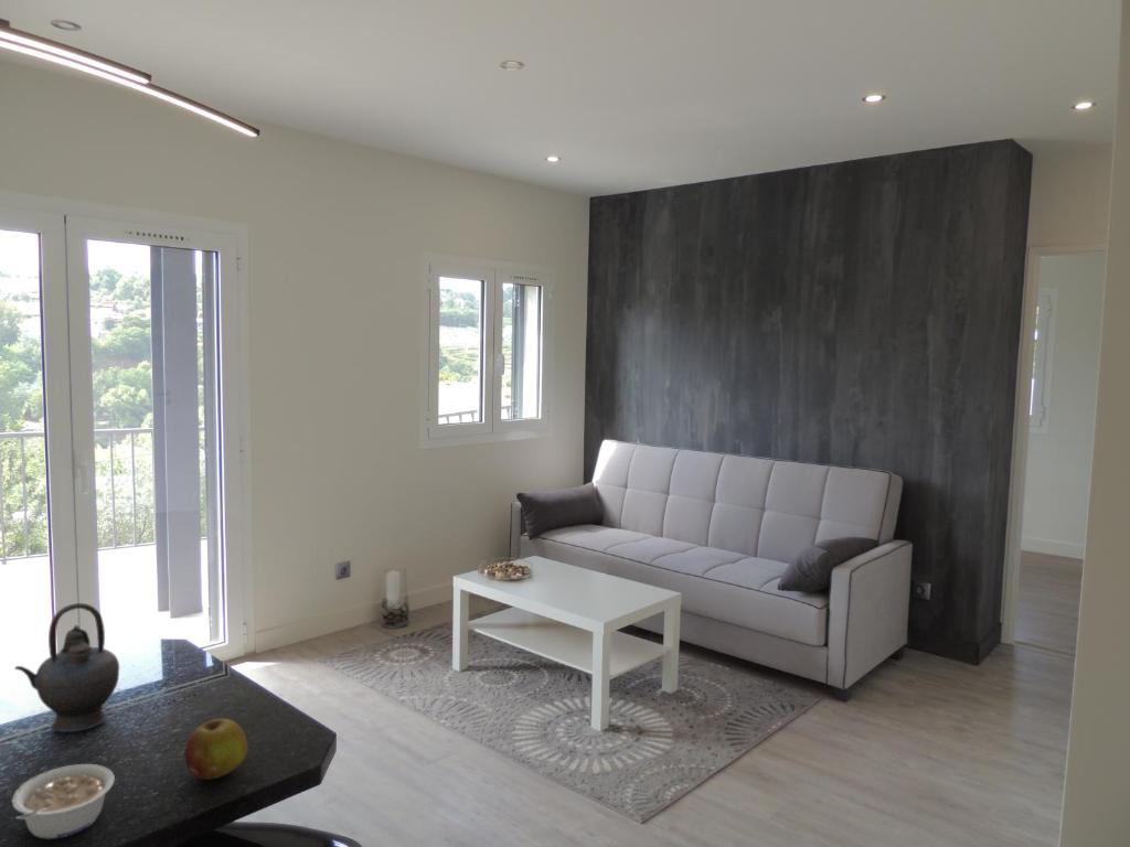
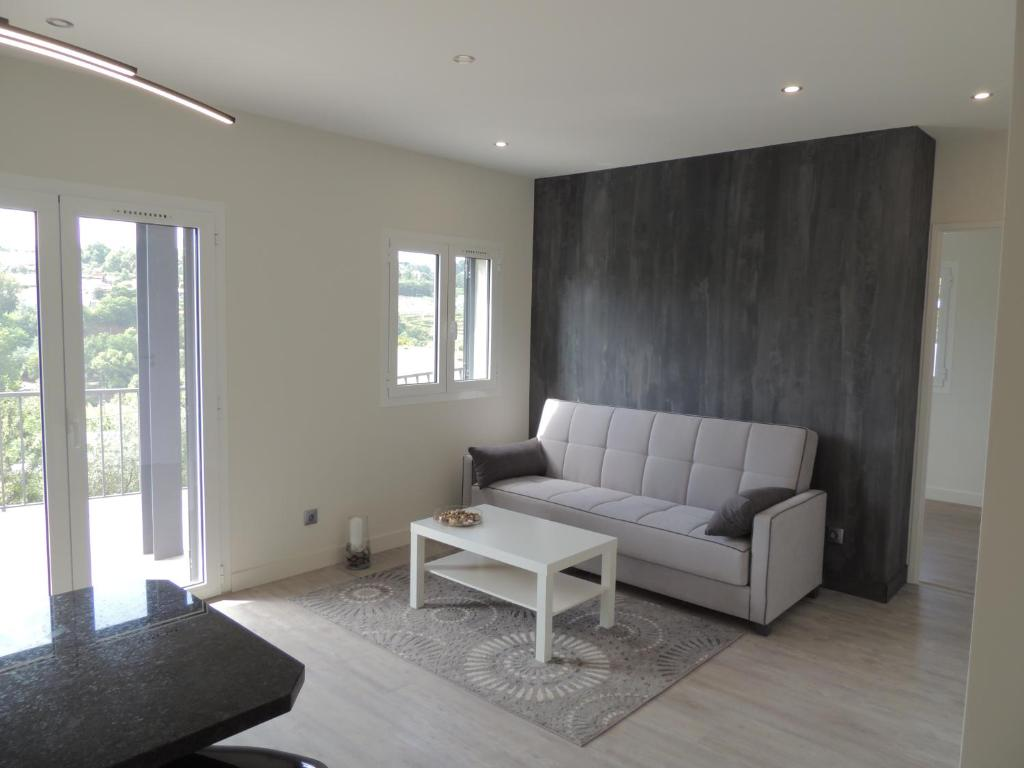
- legume [11,763,116,840]
- fruit [183,718,248,781]
- teapot [13,602,120,733]
